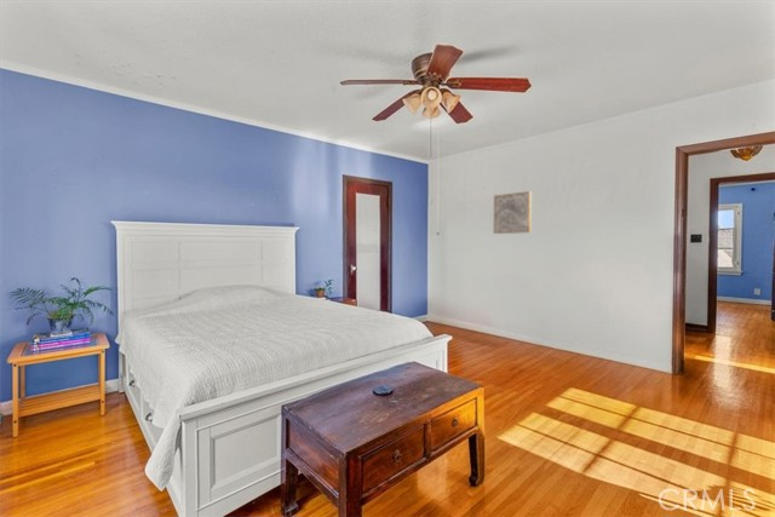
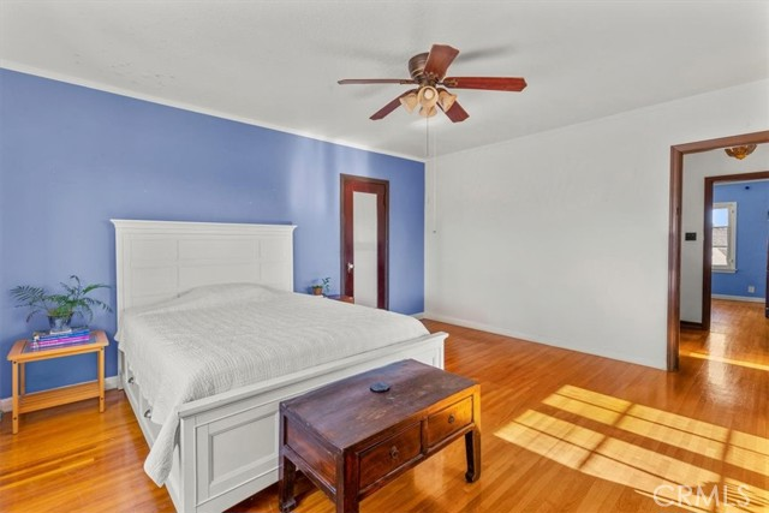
- wall art [493,190,533,235]
